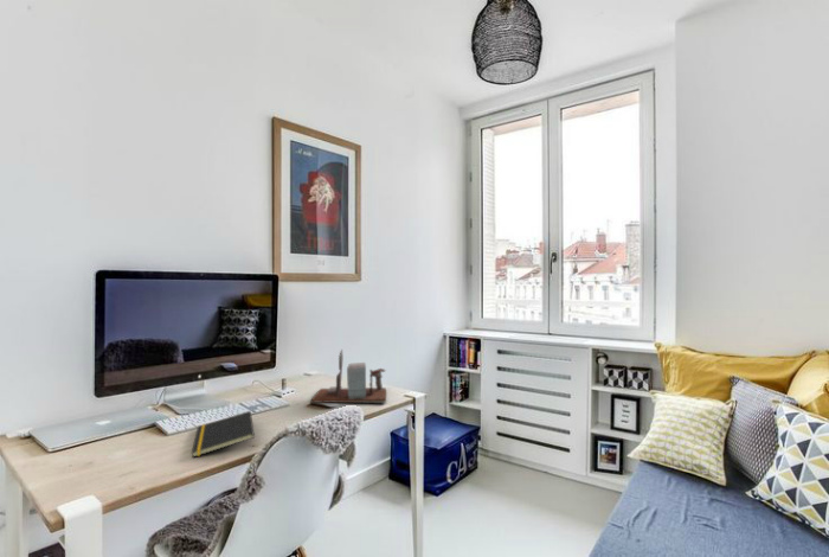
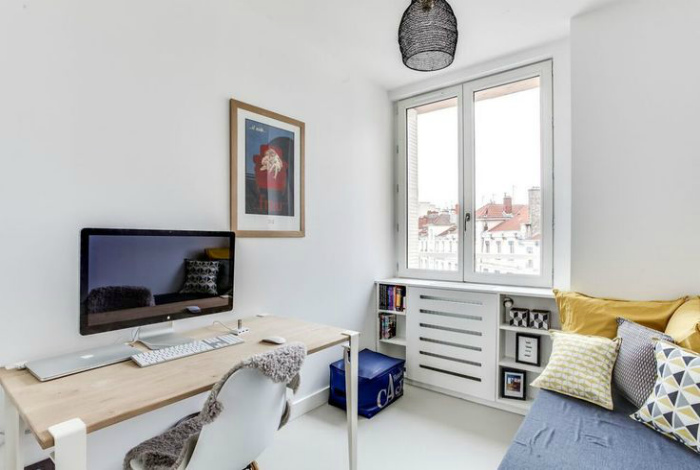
- desk organizer [309,348,387,404]
- notepad [191,410,256,459]
